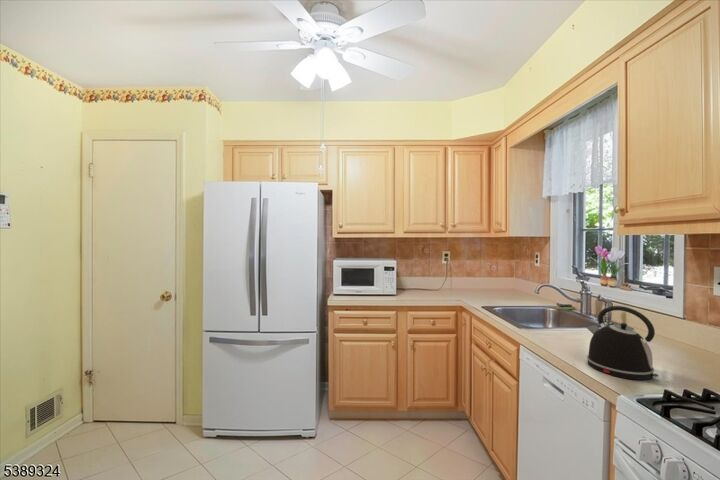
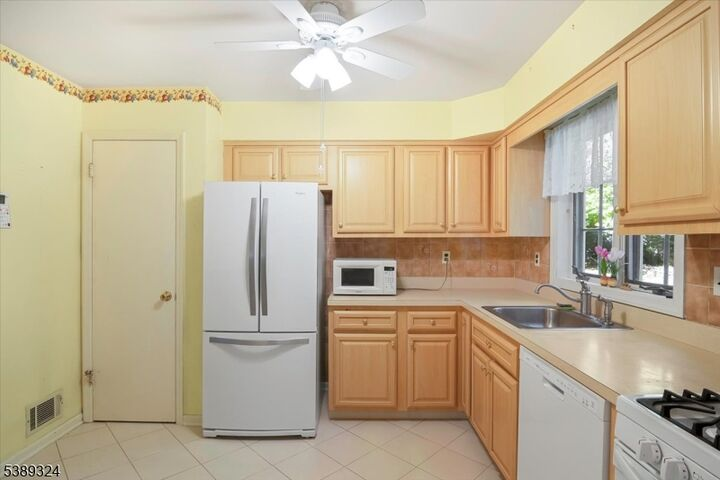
- kettle [585,305,659,381]
